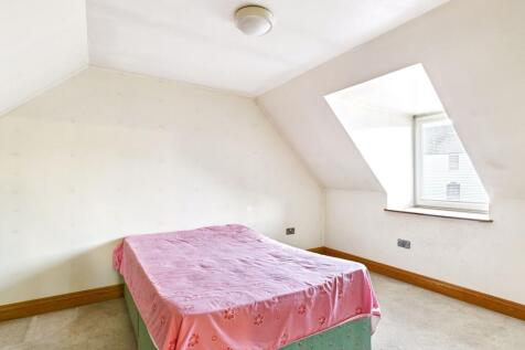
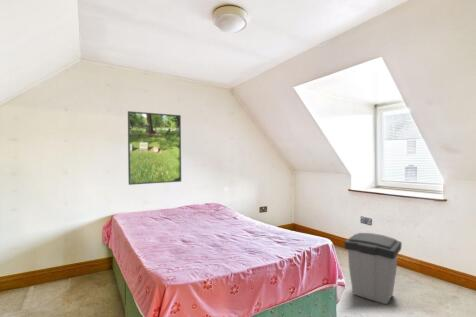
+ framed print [127,110,182,186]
+ trash can [343,232,403,305]
